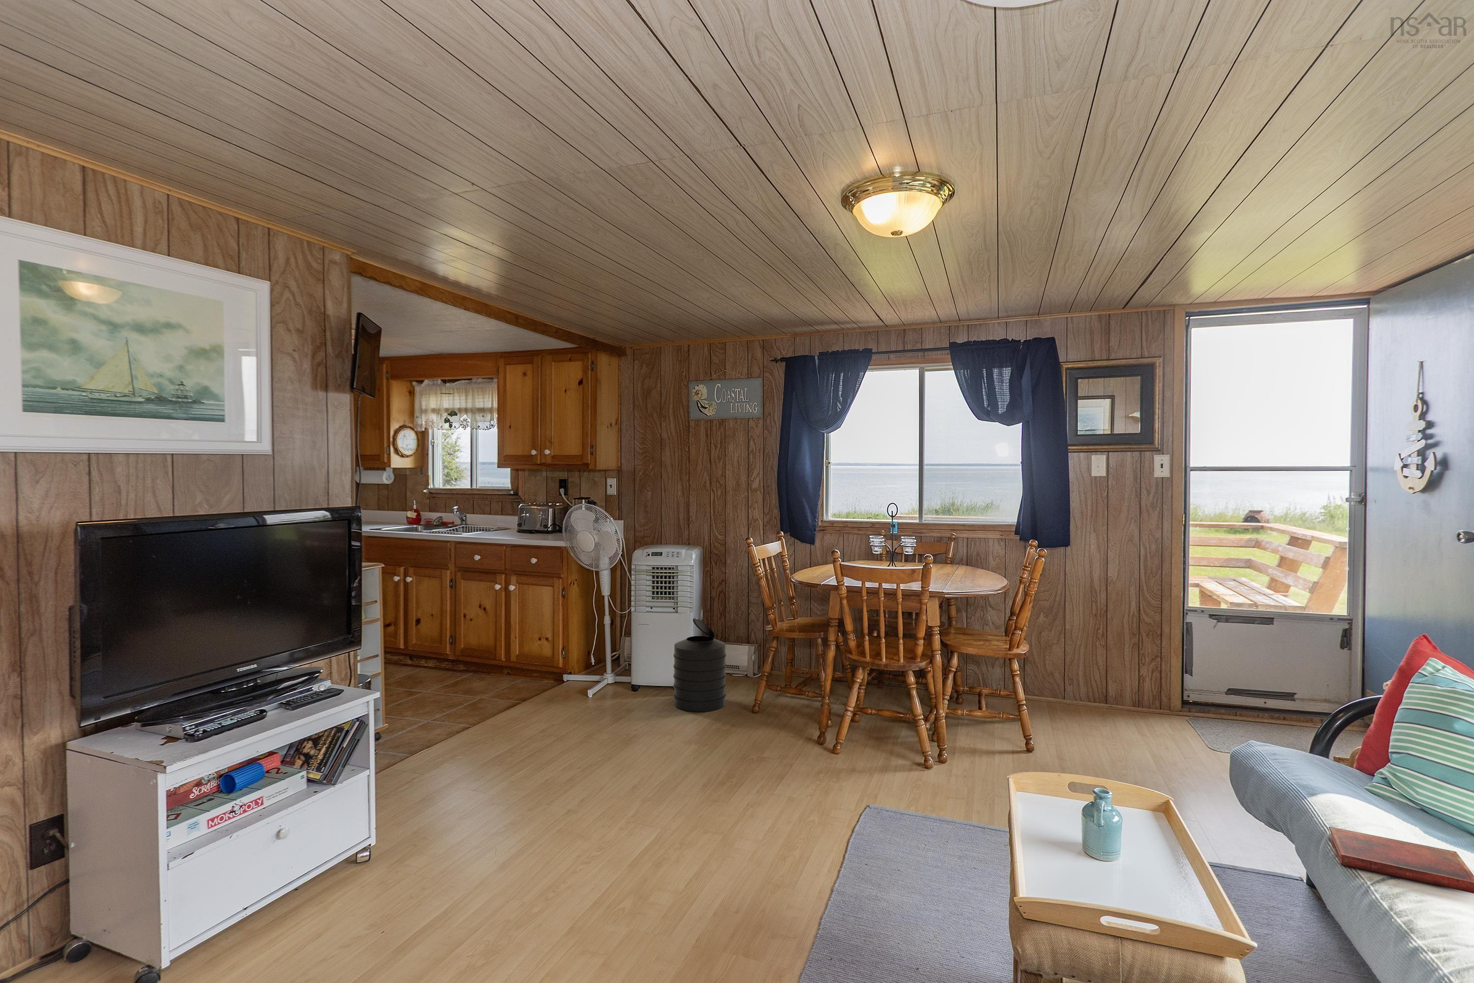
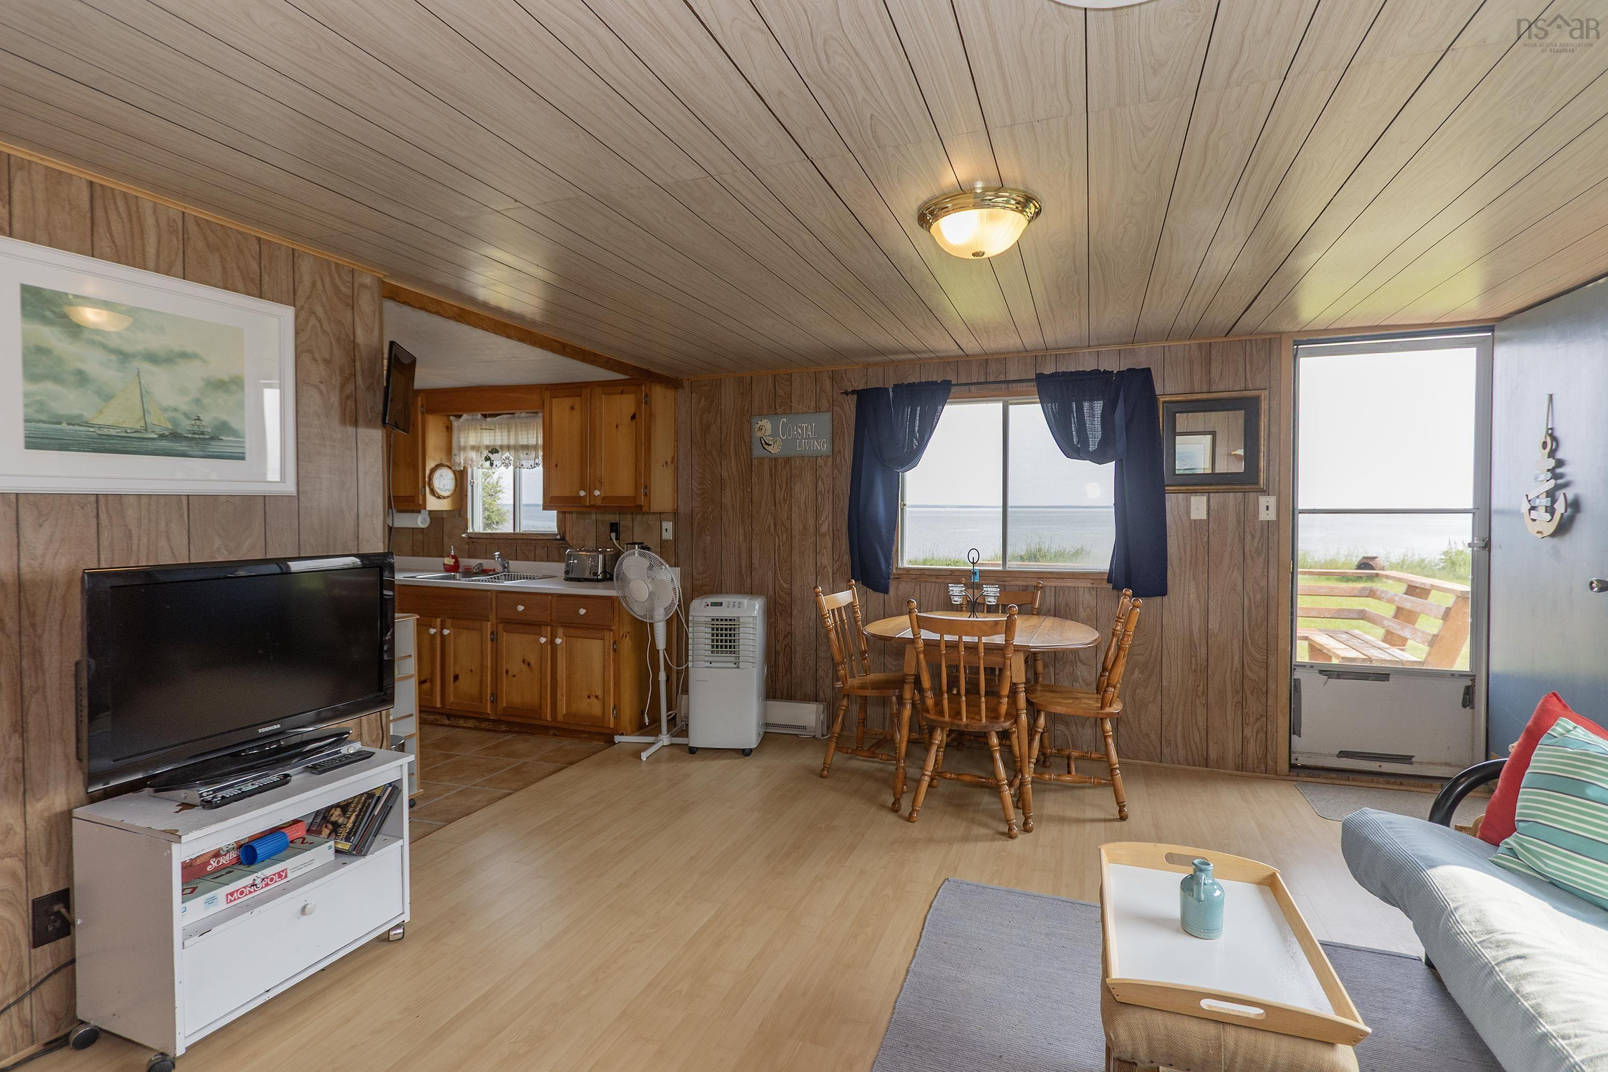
- diary [1328,826,1474,894]
- trash can [673,618,727,712]
